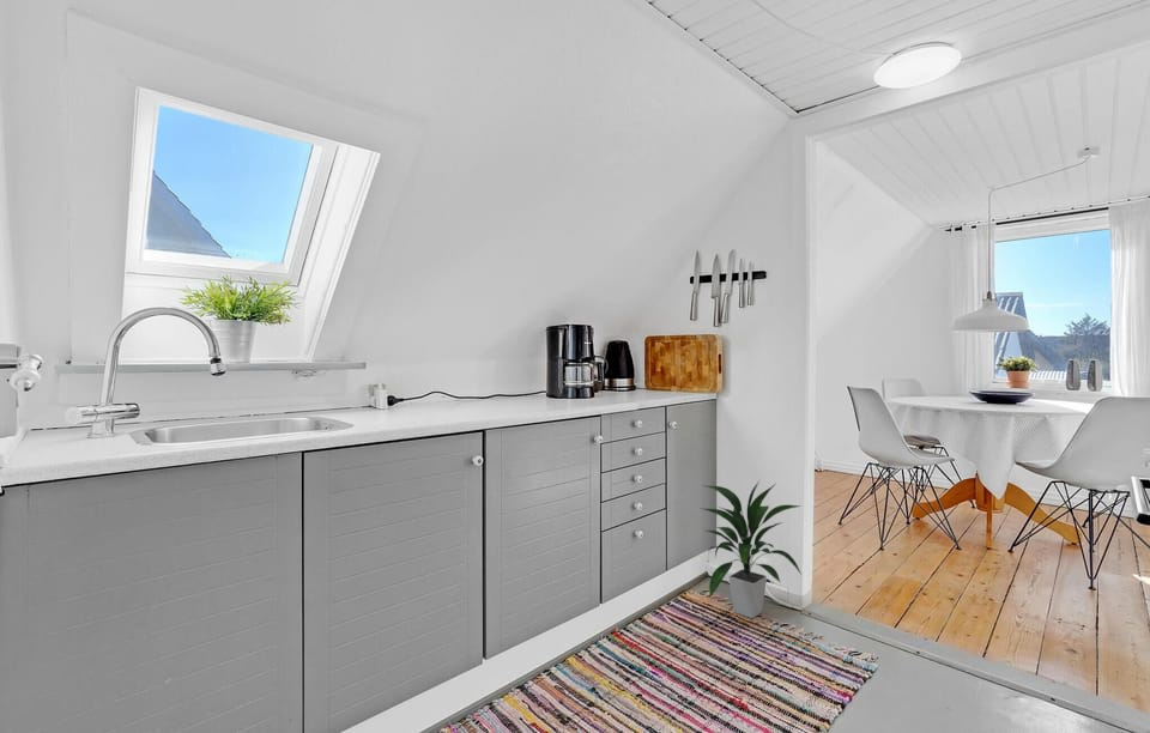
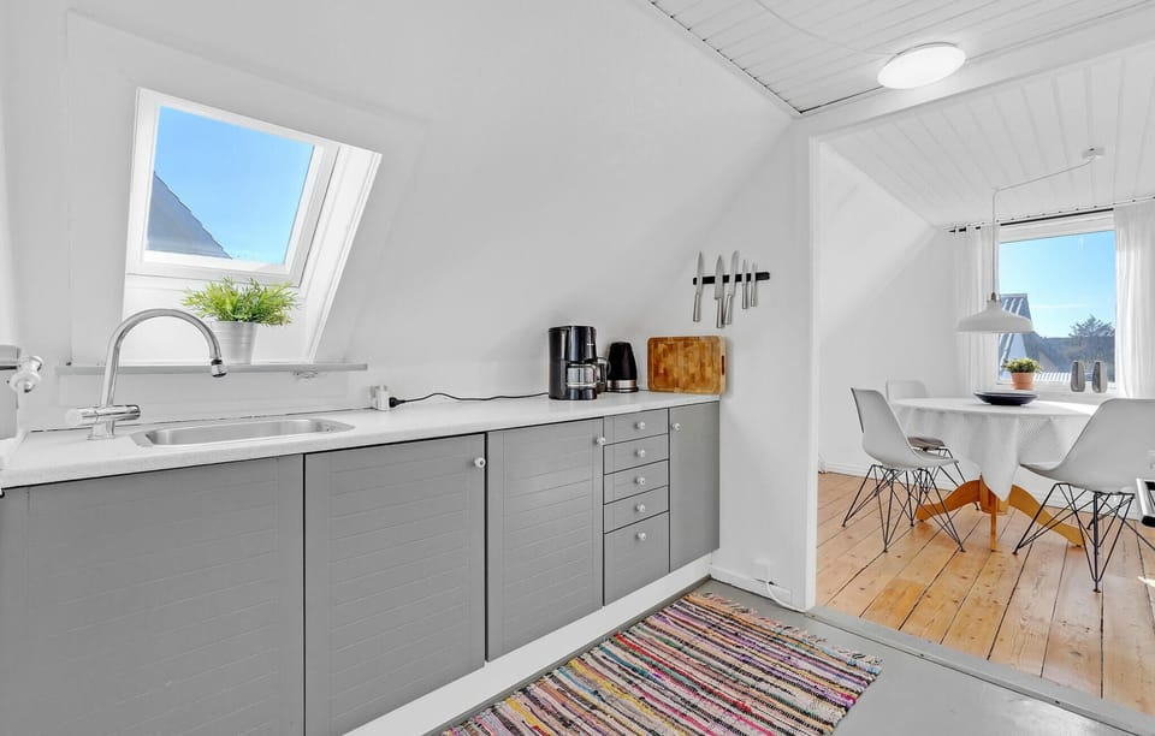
- indoor plant [698,480,803,619]
